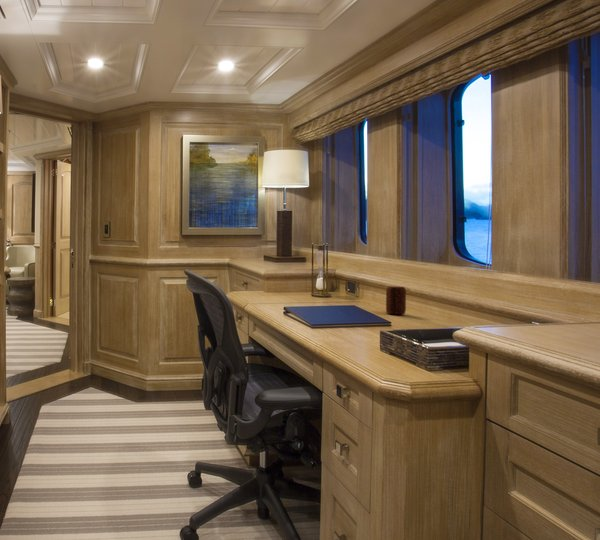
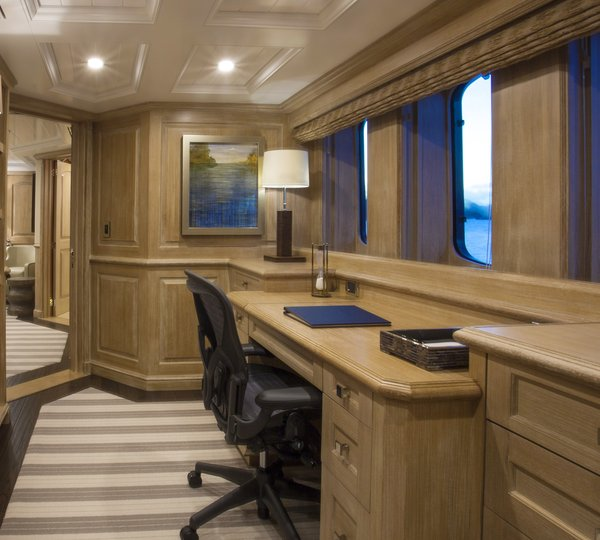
- mug [385,286,407,315]
